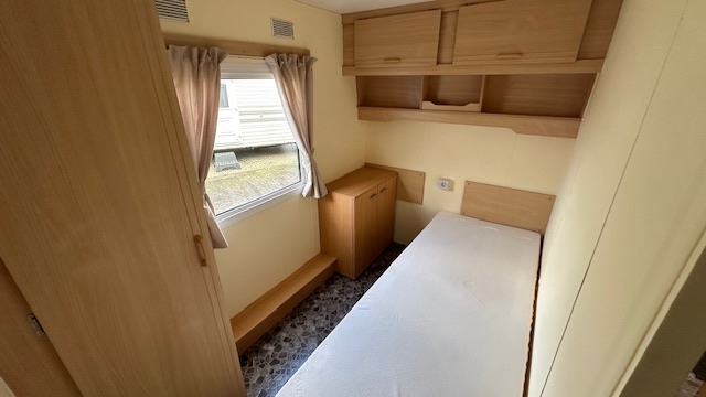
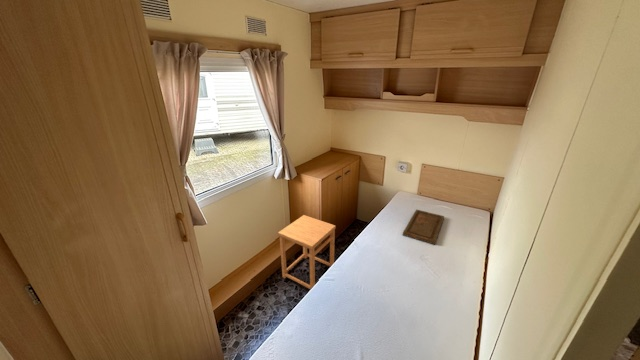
+ tray [402,208,445,246]
+ side table [277,214,337,290]
